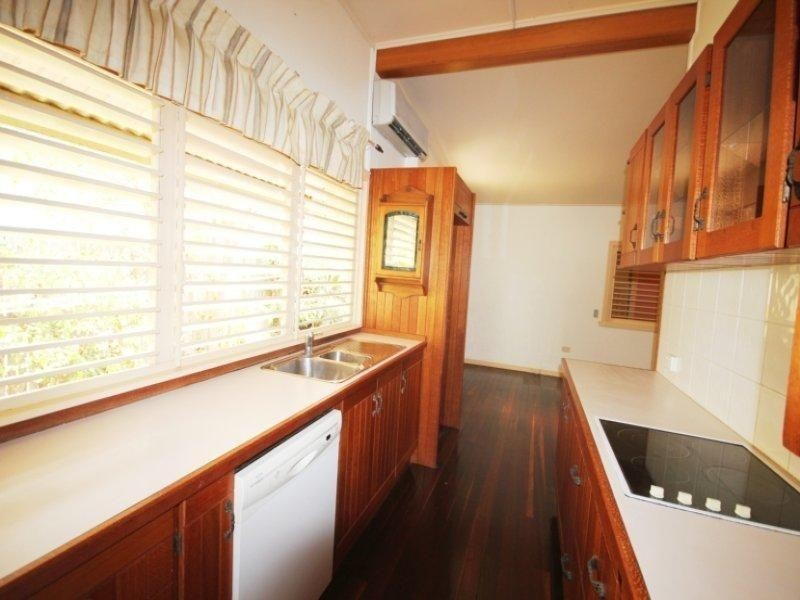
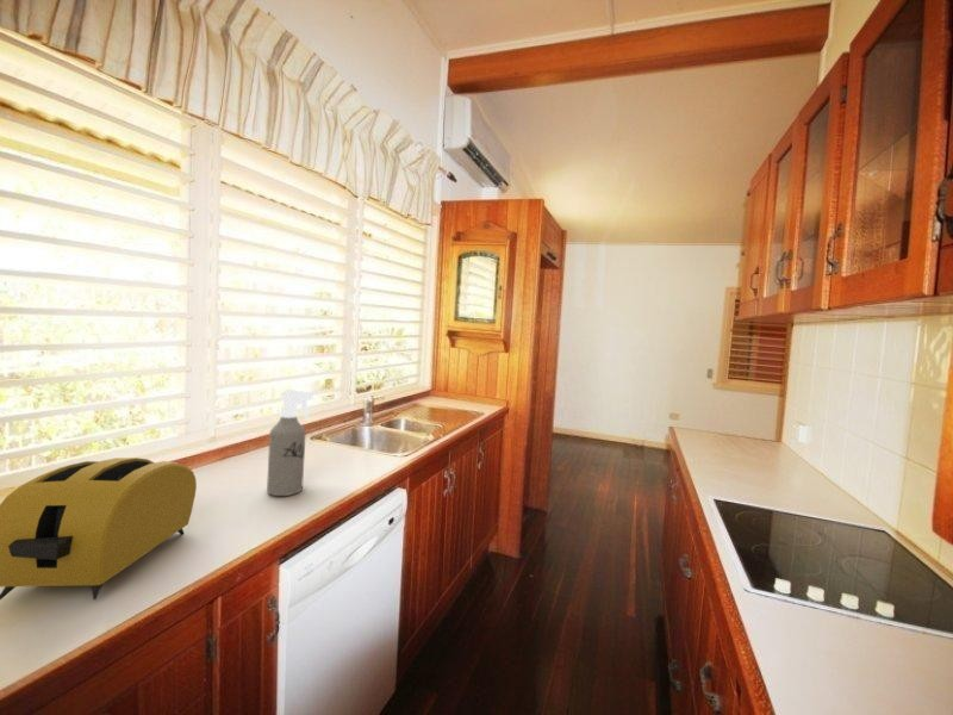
+ toaster [0,456,198,602]
+ spray bottle [266,388,314,497]
